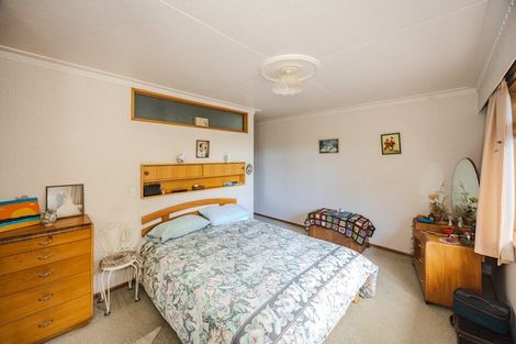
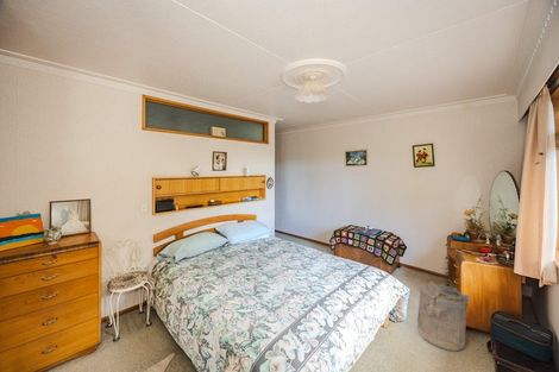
+ laundry hamper [416,280,471,352]
